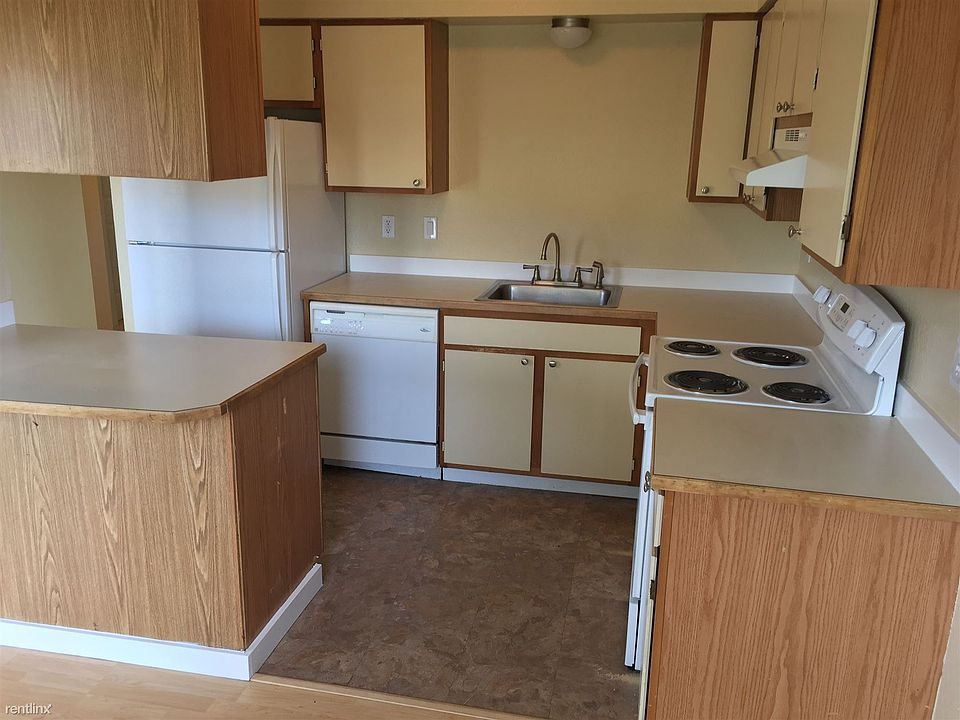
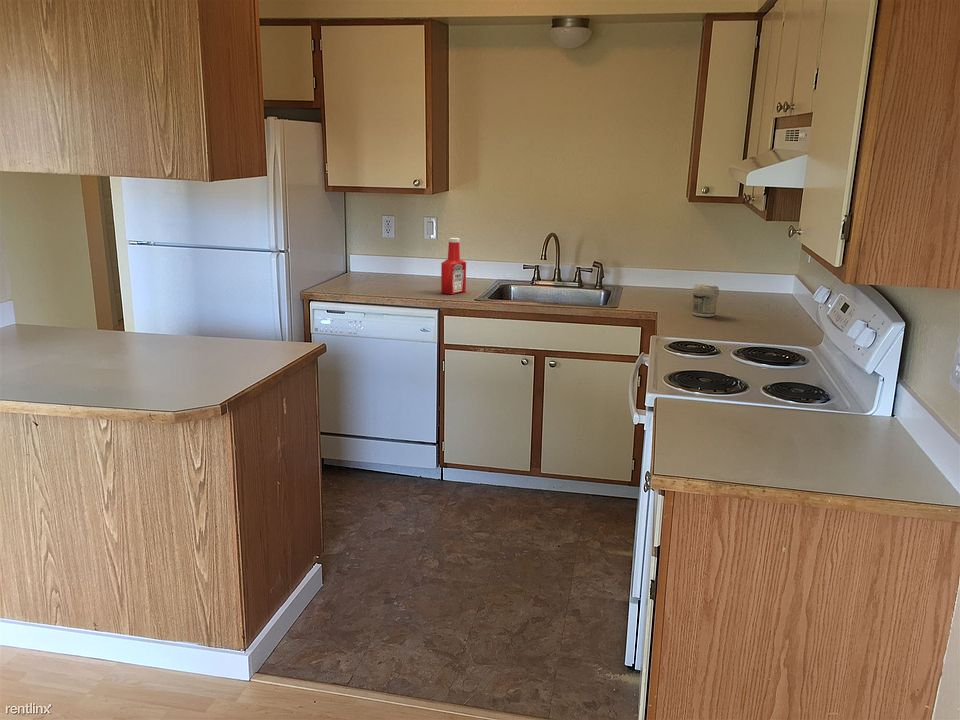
+ jar [691,283,720,318]
+ soap bottle [440,237,467,295]
